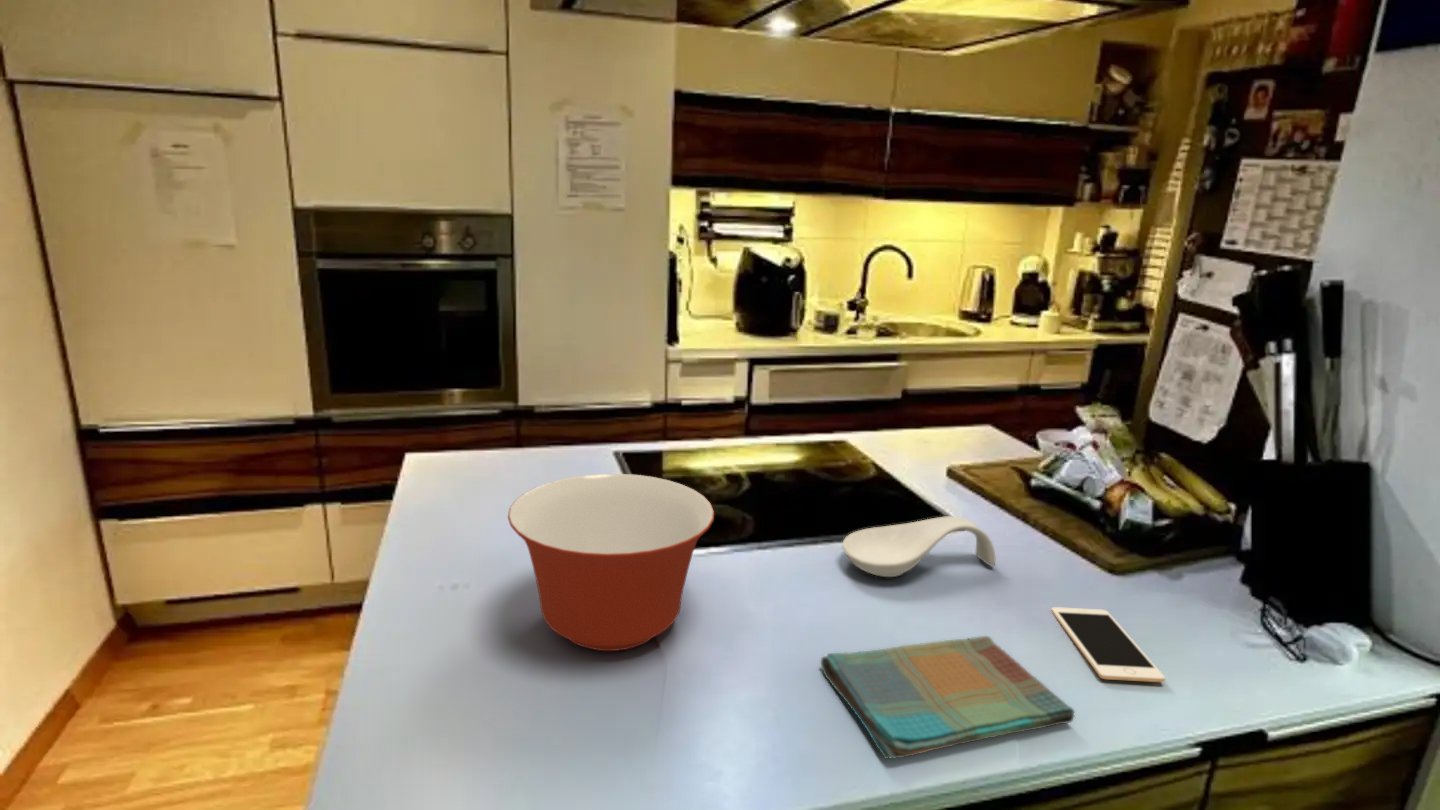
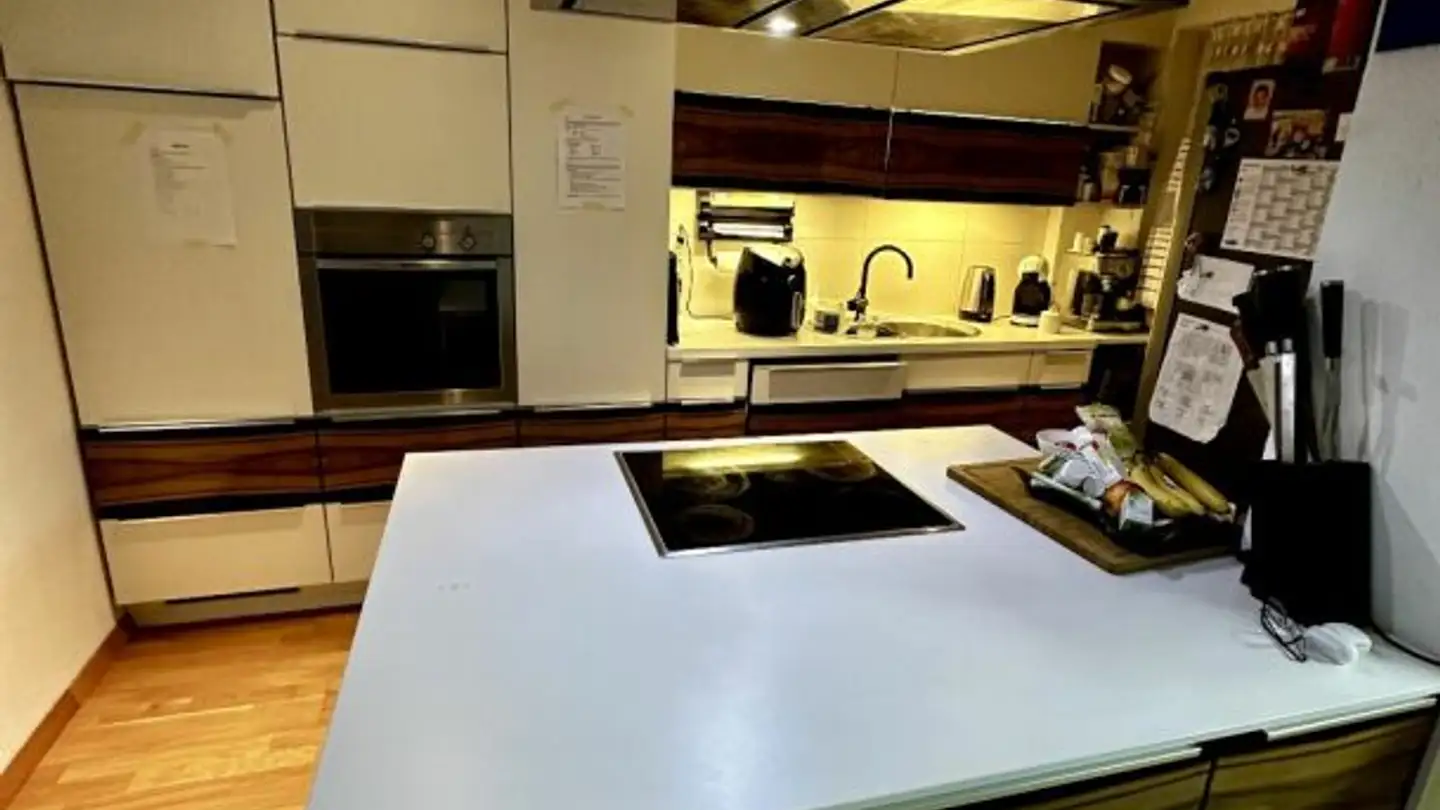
- cell phone [1050,606,1166,683]
- mixing bowl [507,473,715,652]
- dish towel [820,635,1076,760]
- spoon rest [841,515,996,578]
